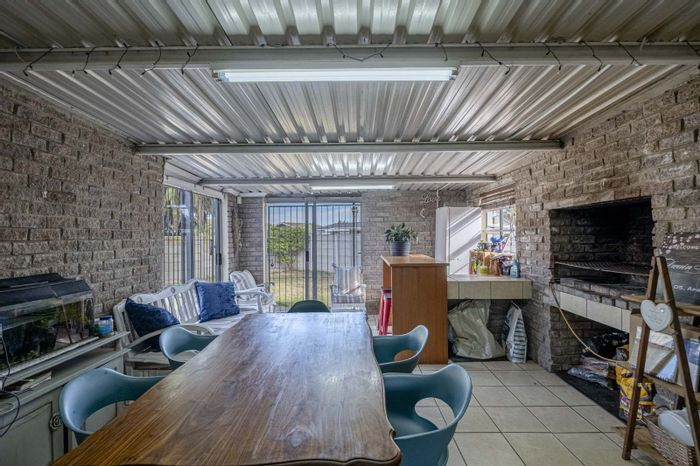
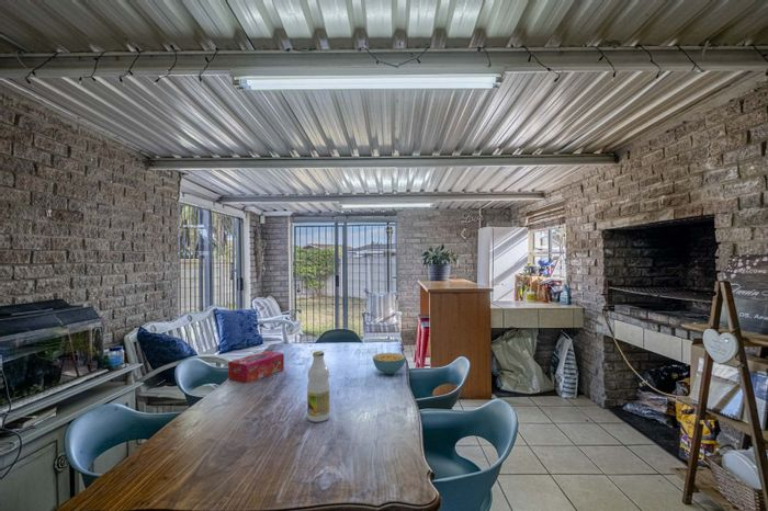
+ bottle [306,350,331,423]
+ cereal bowl [372,352,406,375]
+ tissue box [227,350,285,384]
